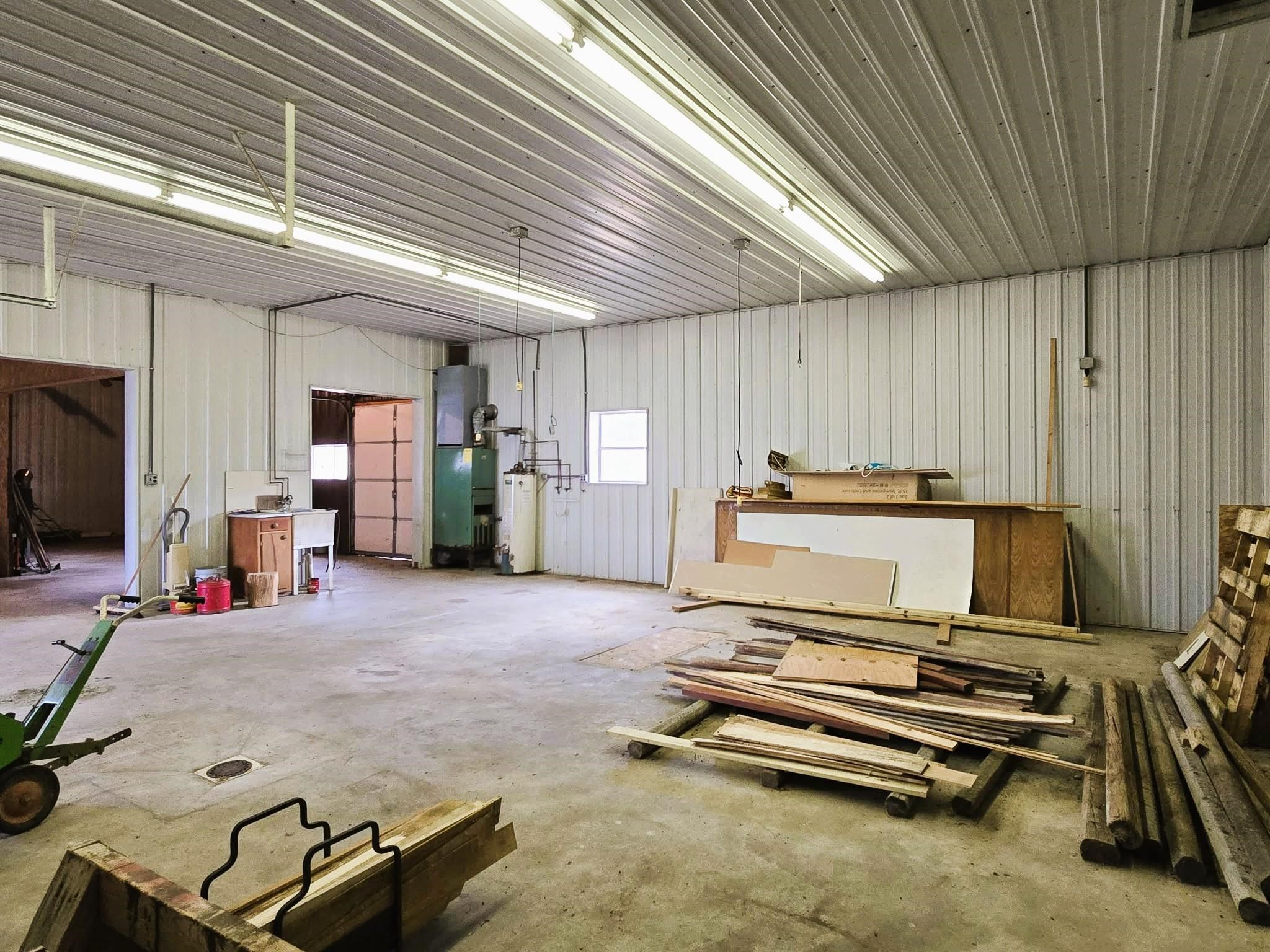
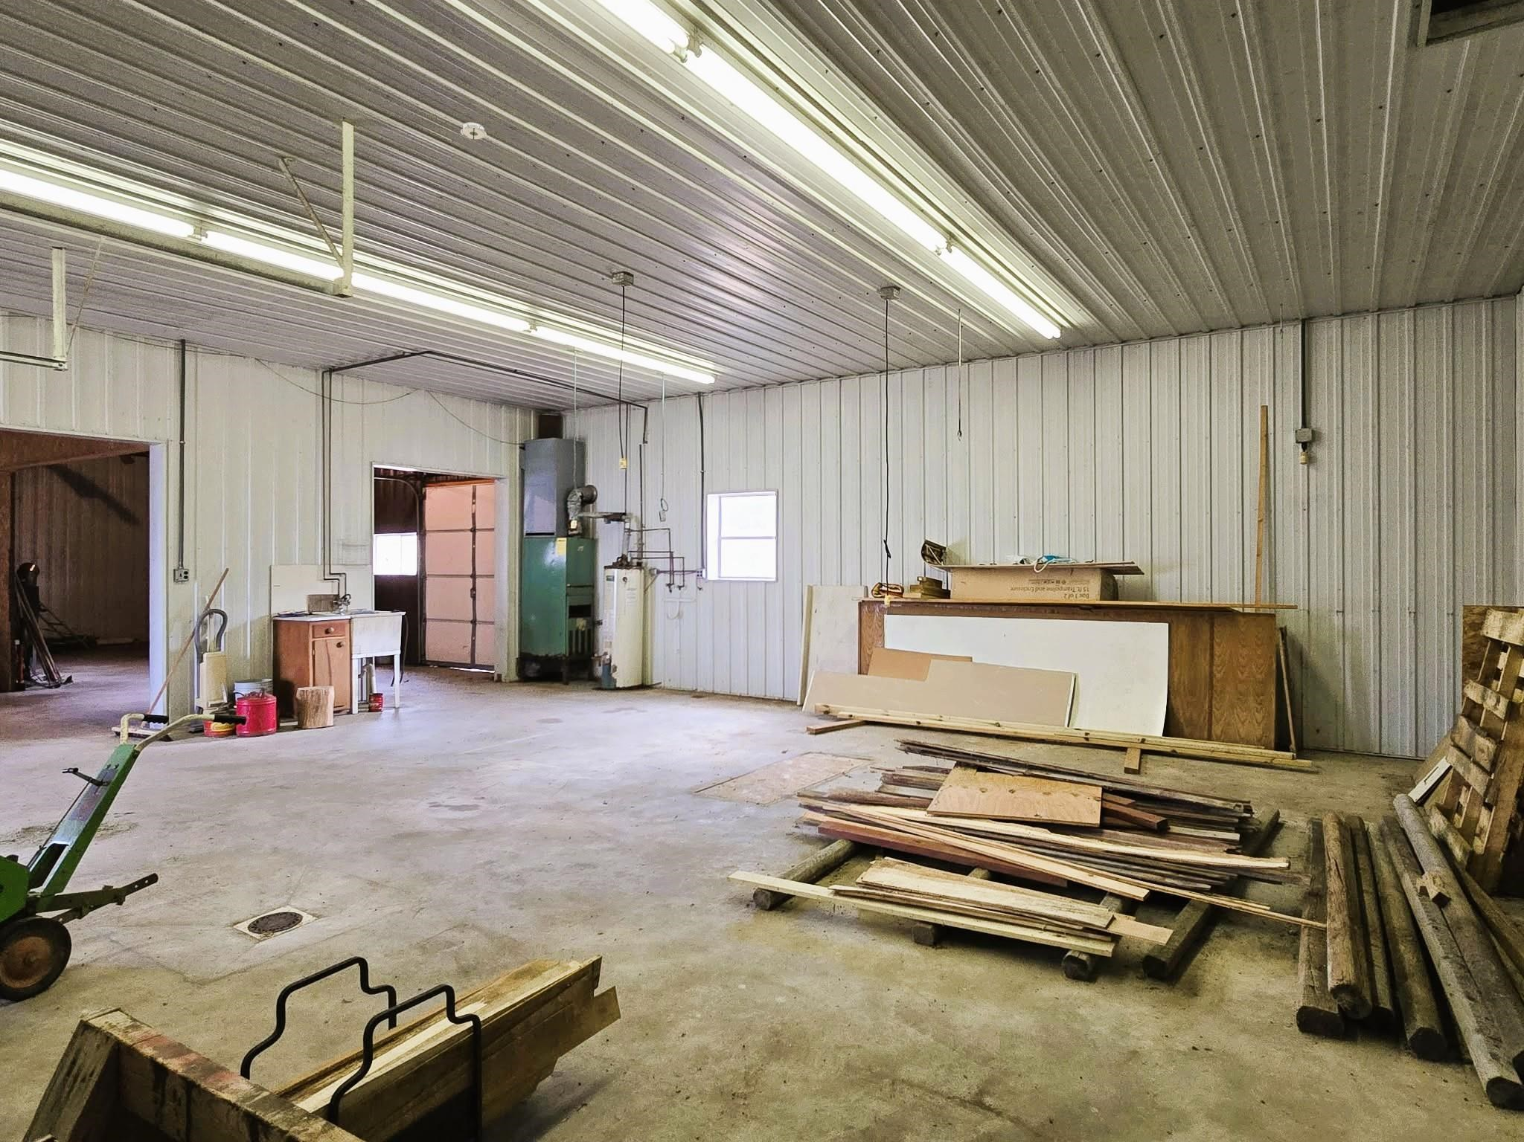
+ smoke detector [460,122,487,140]
